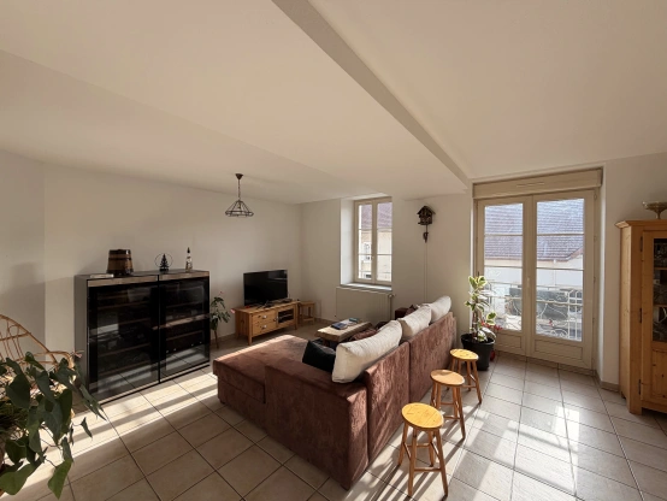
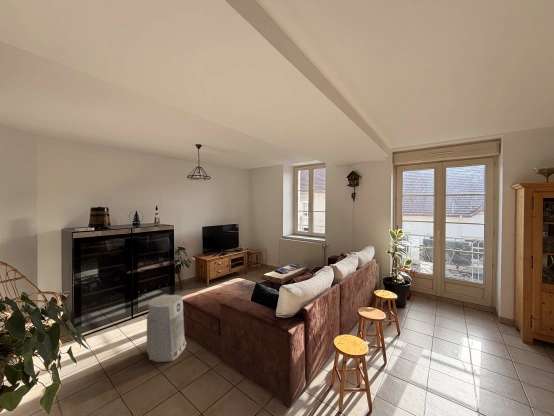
+ air purifier [146,294,187,363]
